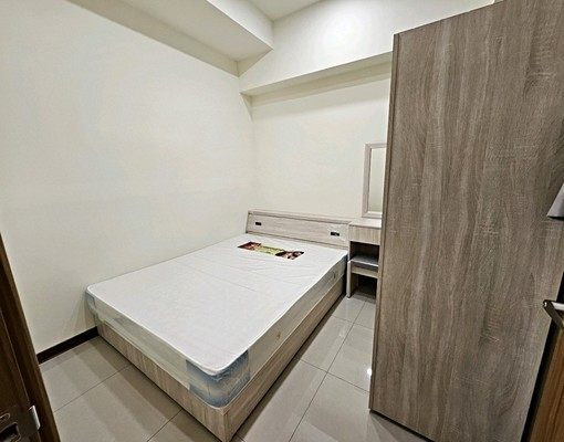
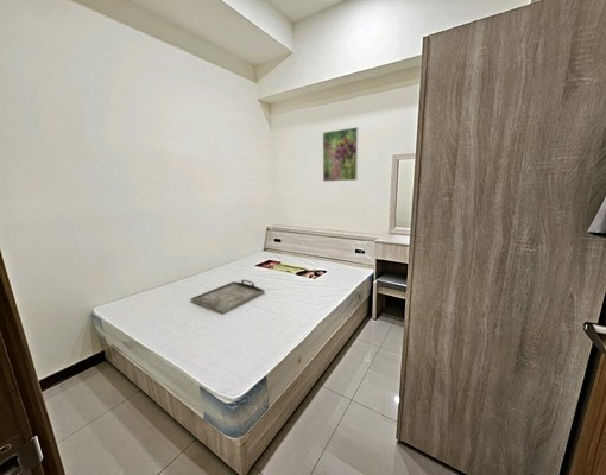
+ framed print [322,126,359,183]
+ serving tray [189,279,266,315]
